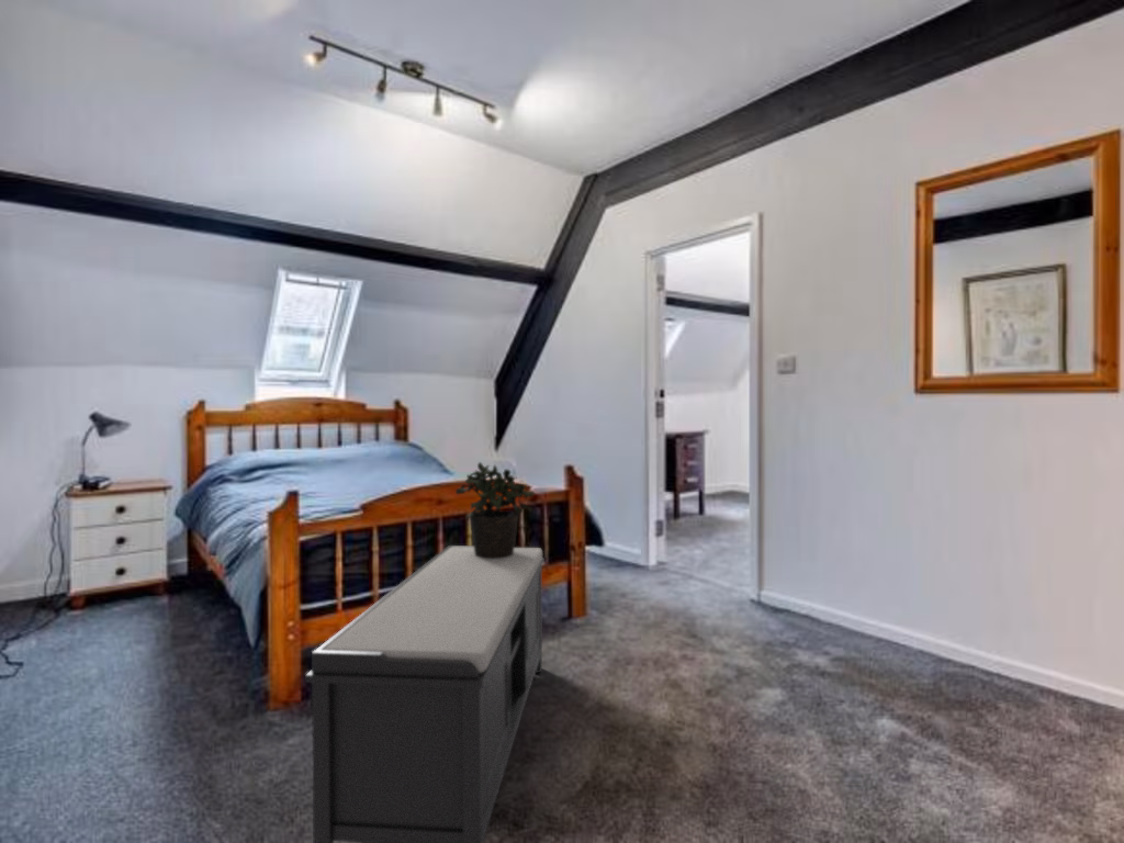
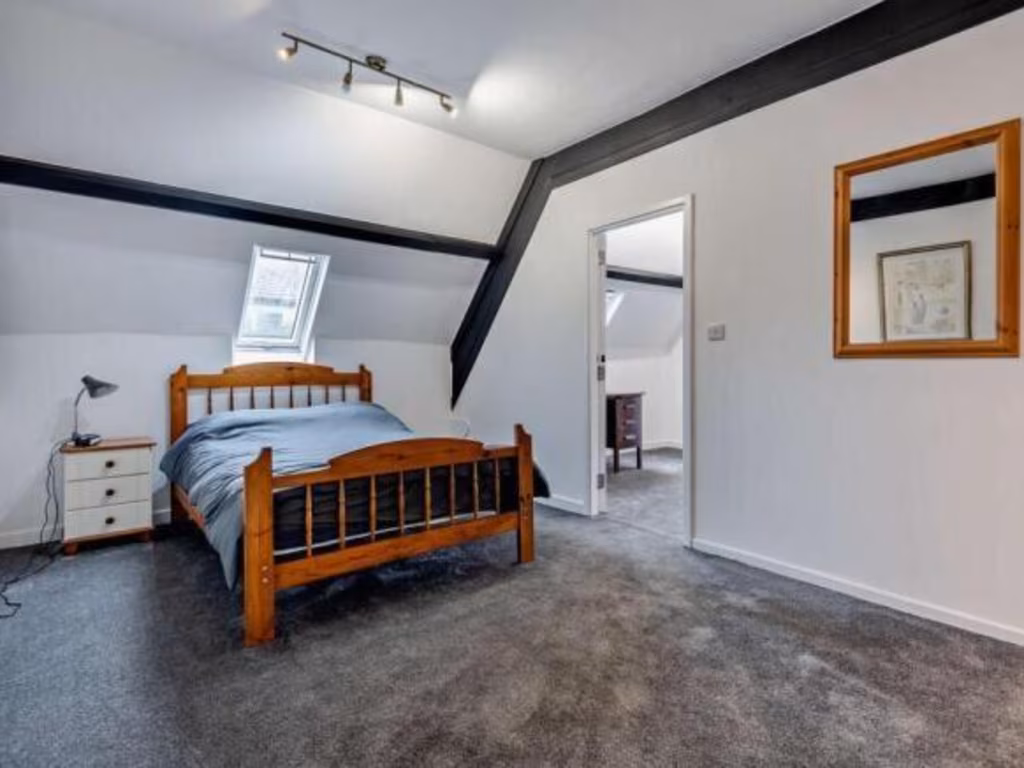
- bench [304,544,546,843]
- potted plant [454,461,537,559]
